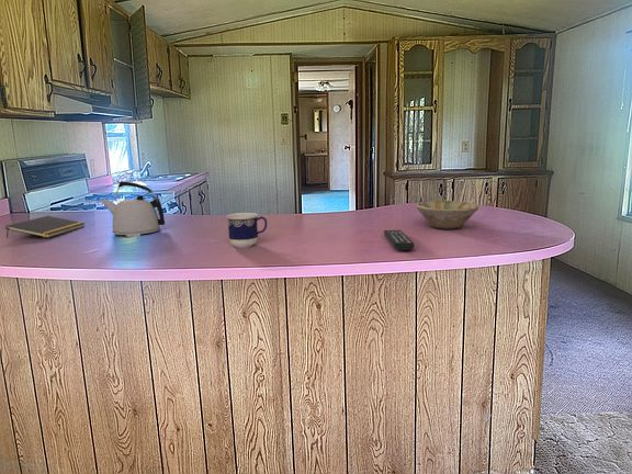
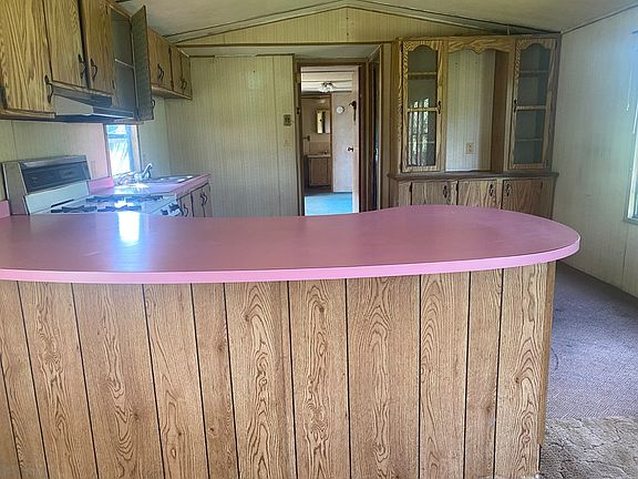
- kettle [100,180,167,238]
- bowl [415,200,479,229]
- cup [226,212,268,249]
- remote control [383,229,415,251]
- notepad [4,215,86,239]
